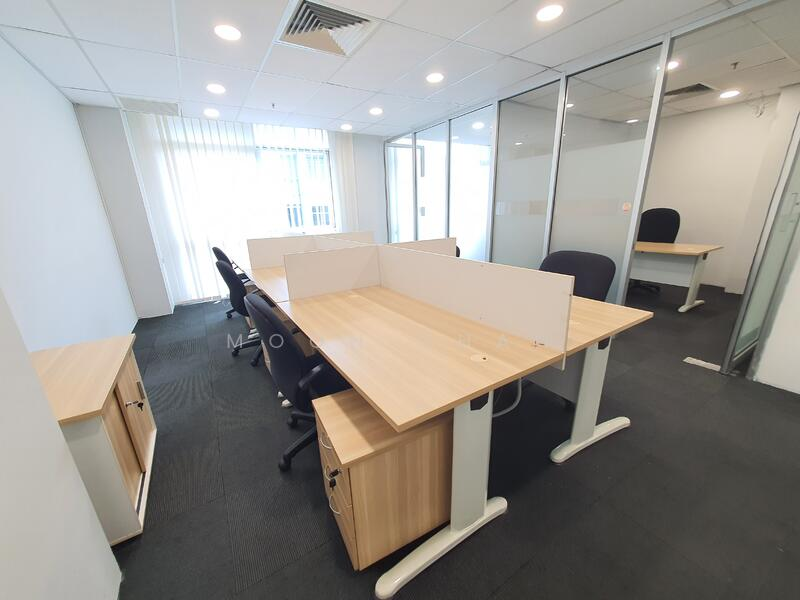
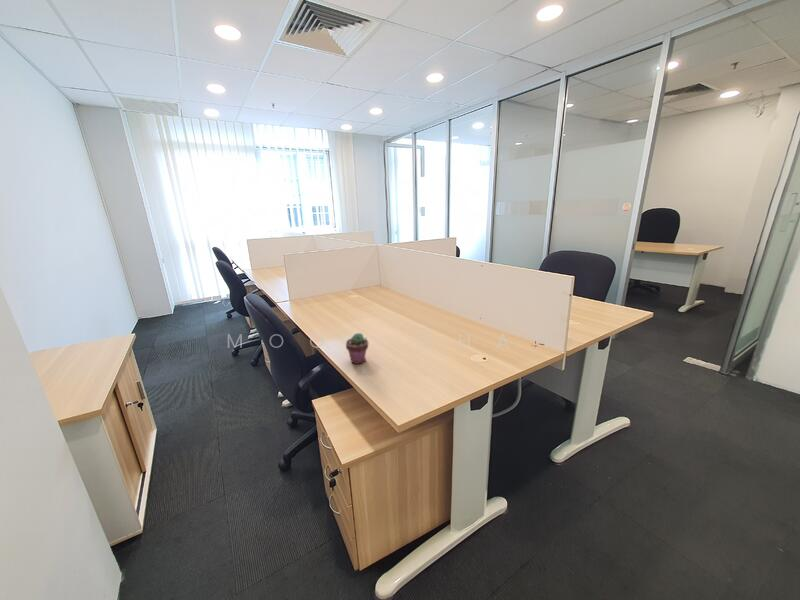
+ potted succulent [345,332,369,365]
